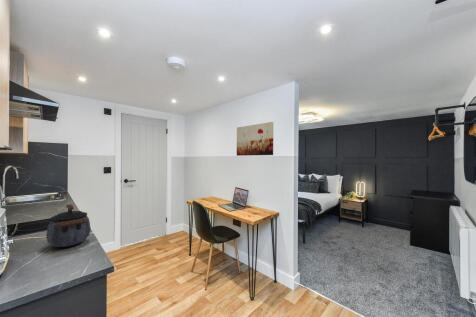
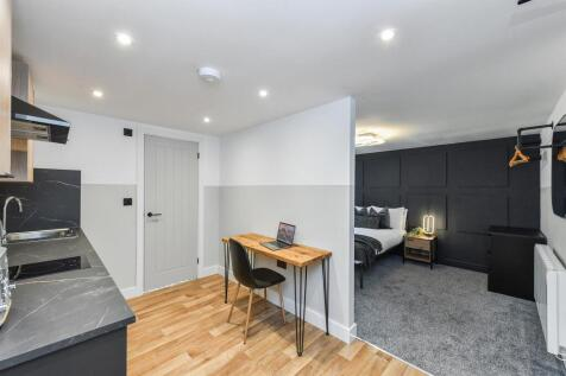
- wall art [236,121,274,157]
- kettle [45,203,92,248]
